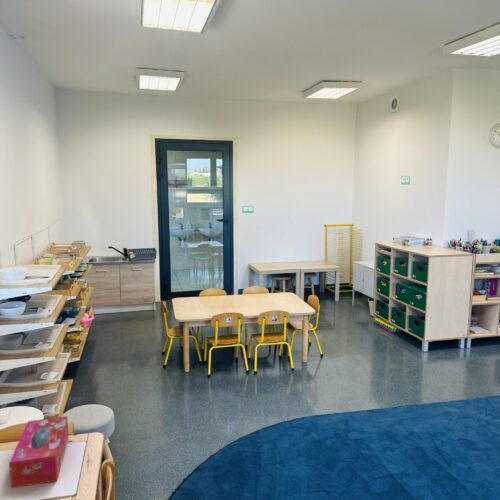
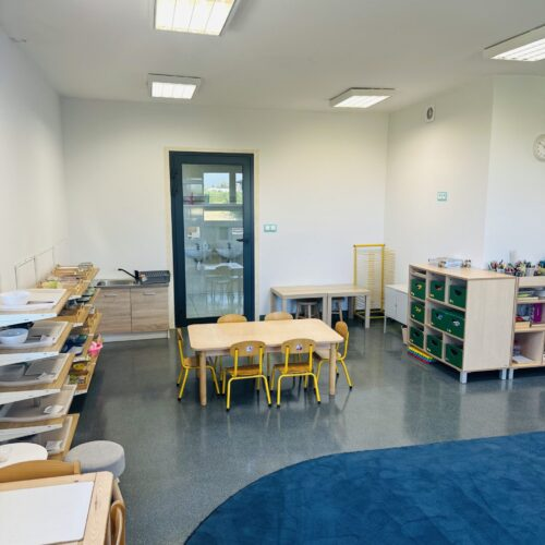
- tissue box [8,415,70,489]
